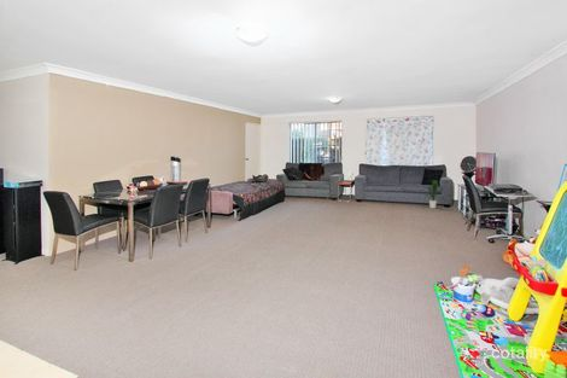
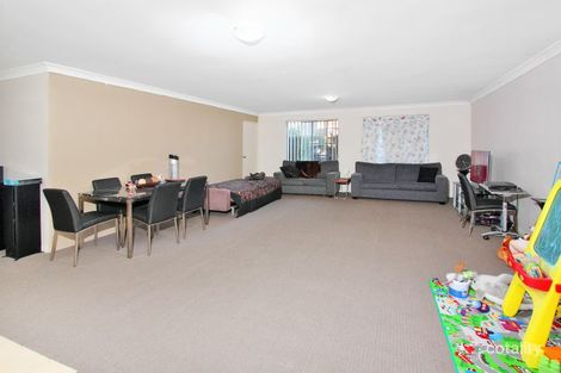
- indoor plant [423,179,448,210]
